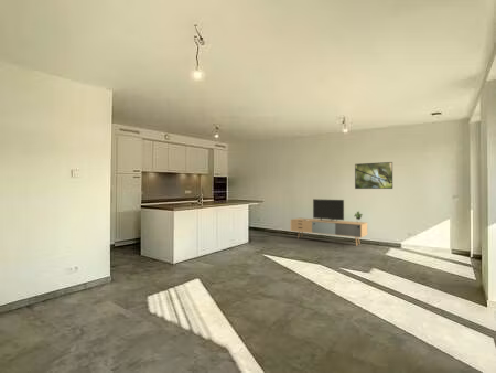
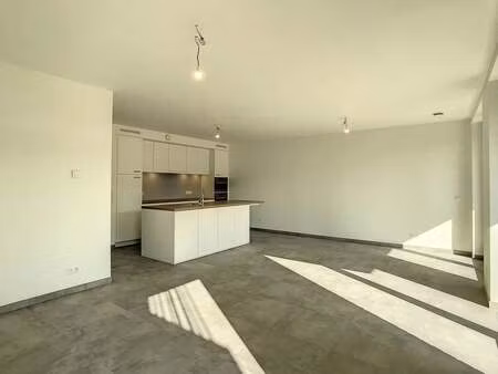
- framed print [354,161,393,190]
- media console [290,198,368,246]
